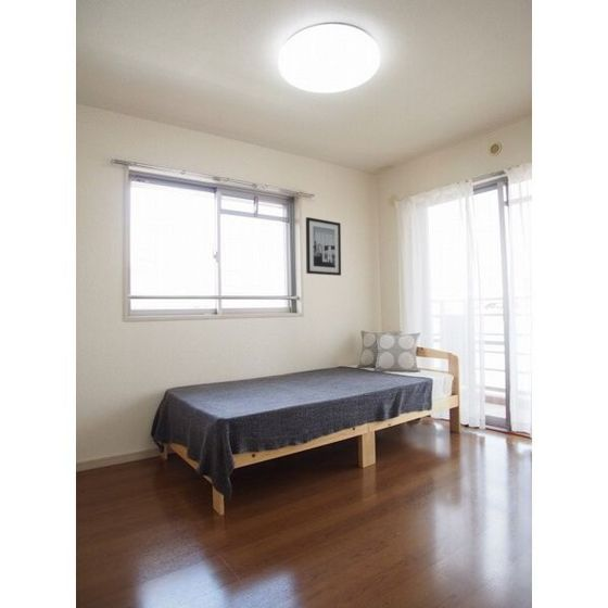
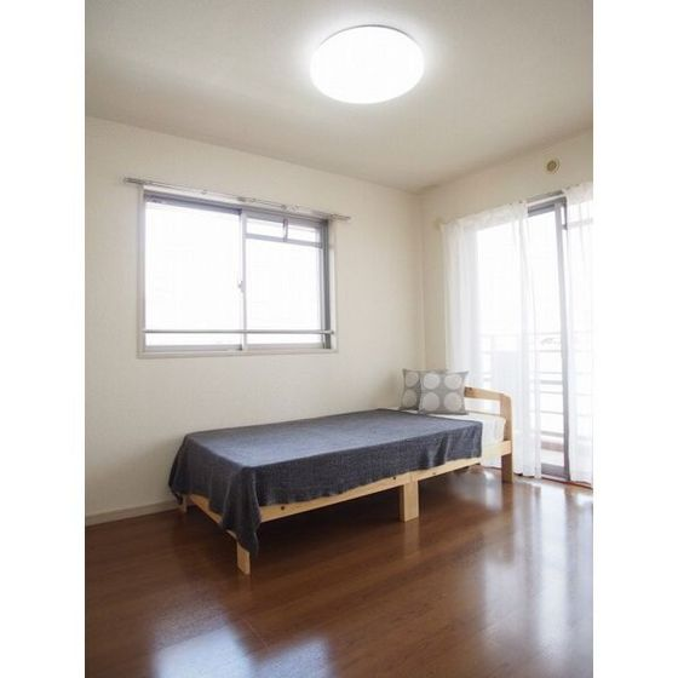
- wall art [305,216,342,277]
